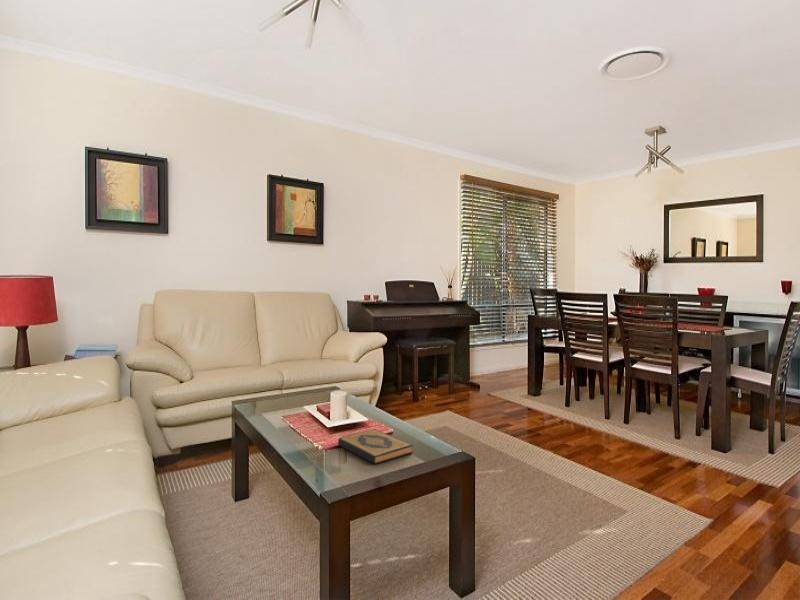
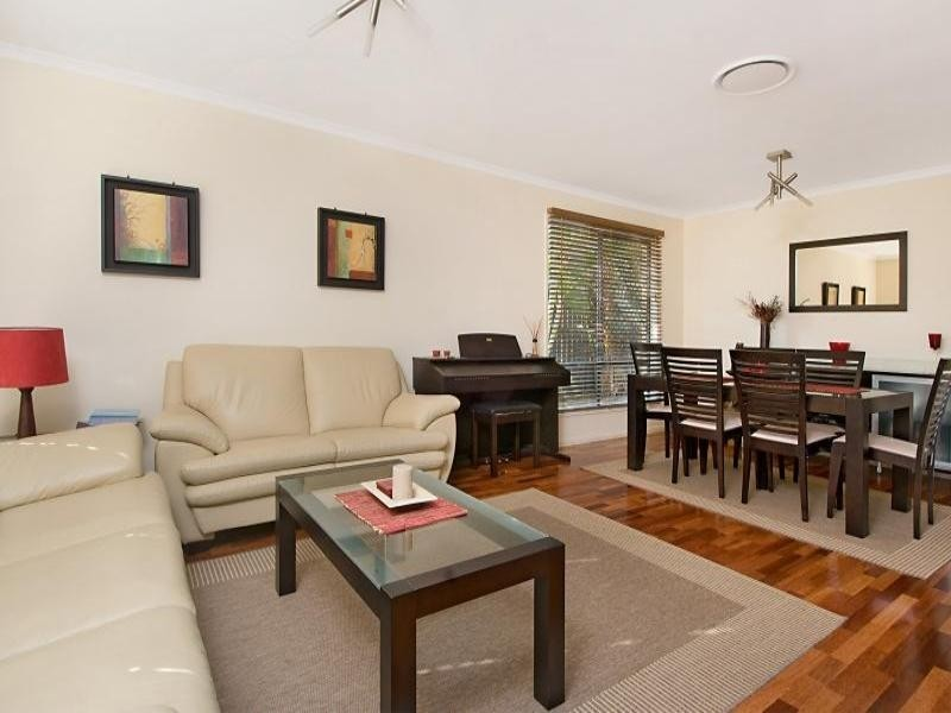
- hardback book [337,428,414,465]
